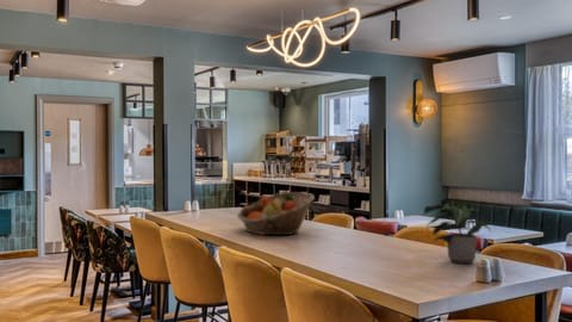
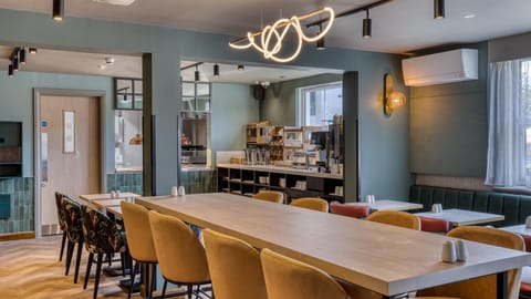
- fruit basket [236,191,316,236]
- potted plant [422,203,492,265]
